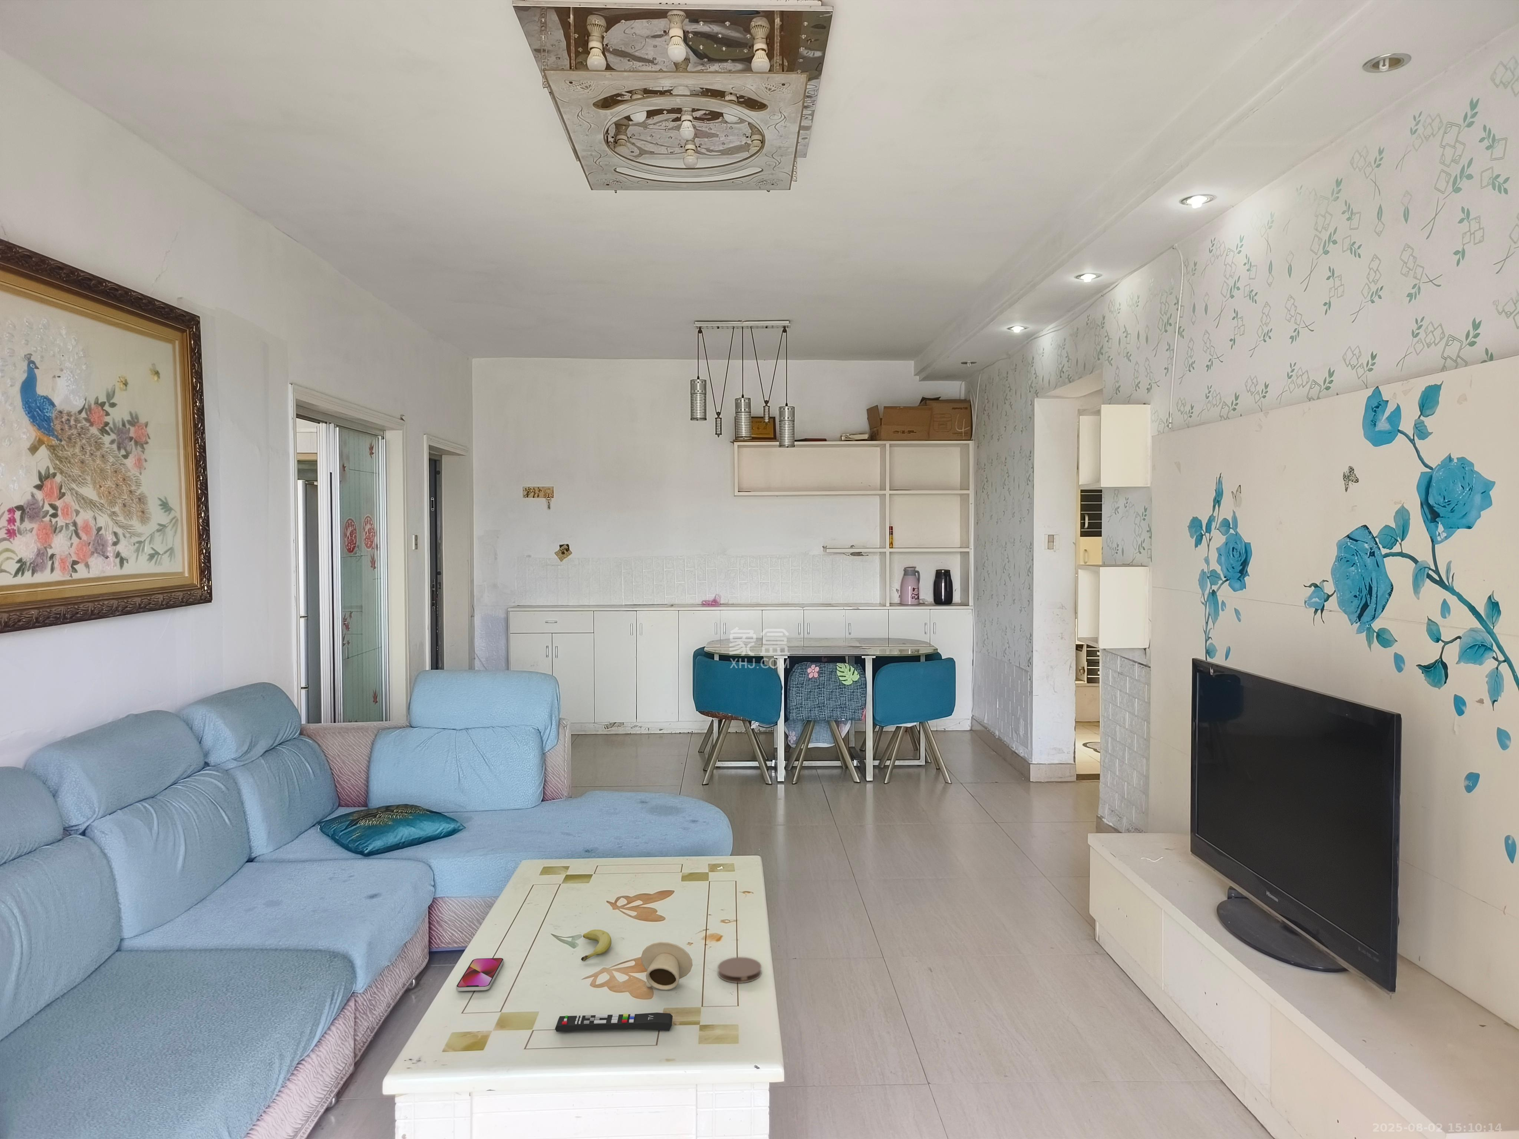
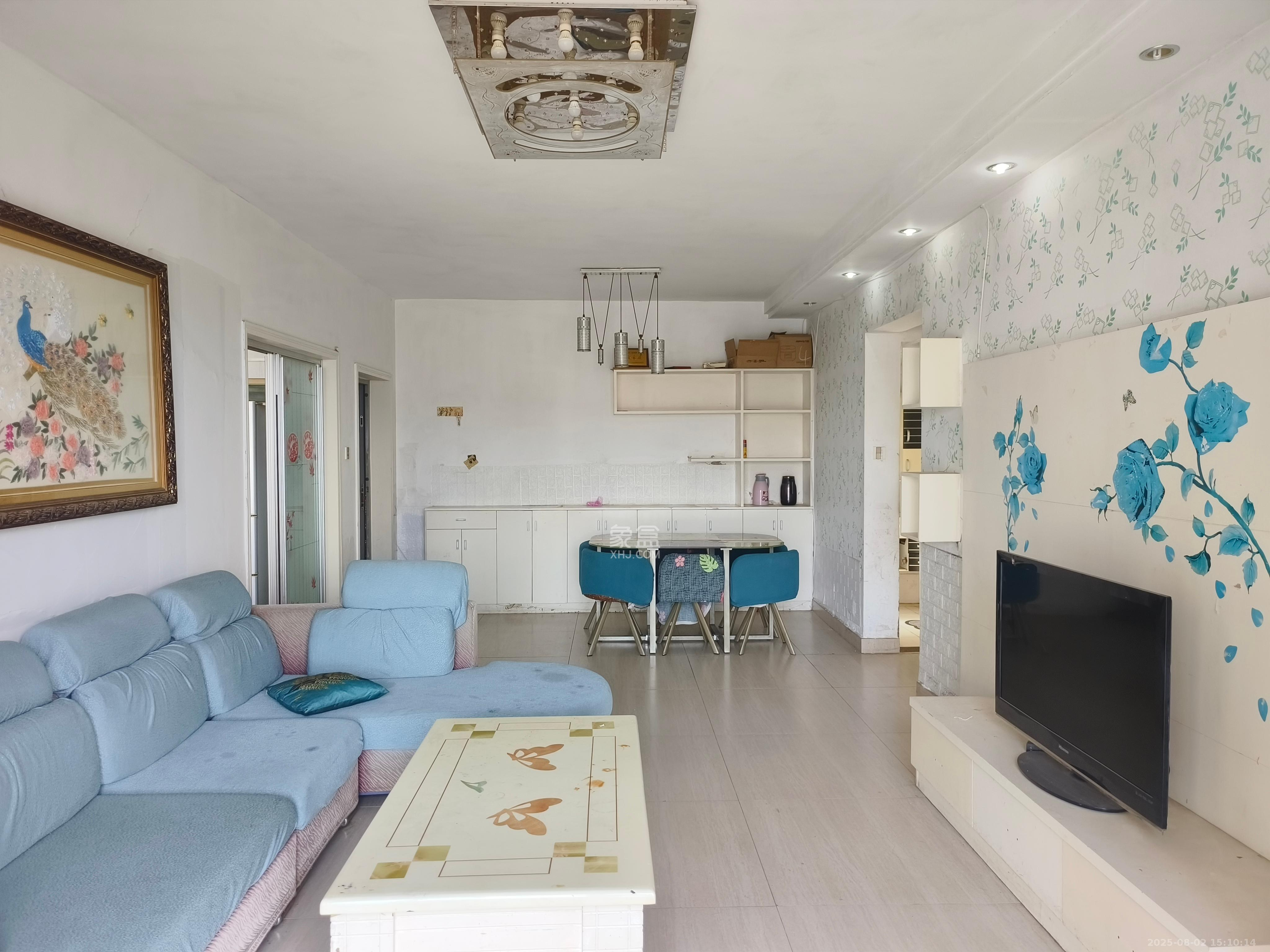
- smartphone [456,957,504,992]
- remote control [555,1012,673,1033]
- fruit [581,930,612,962]
- cup [641,942,693,991]
- coaster [718,957,762,983]
